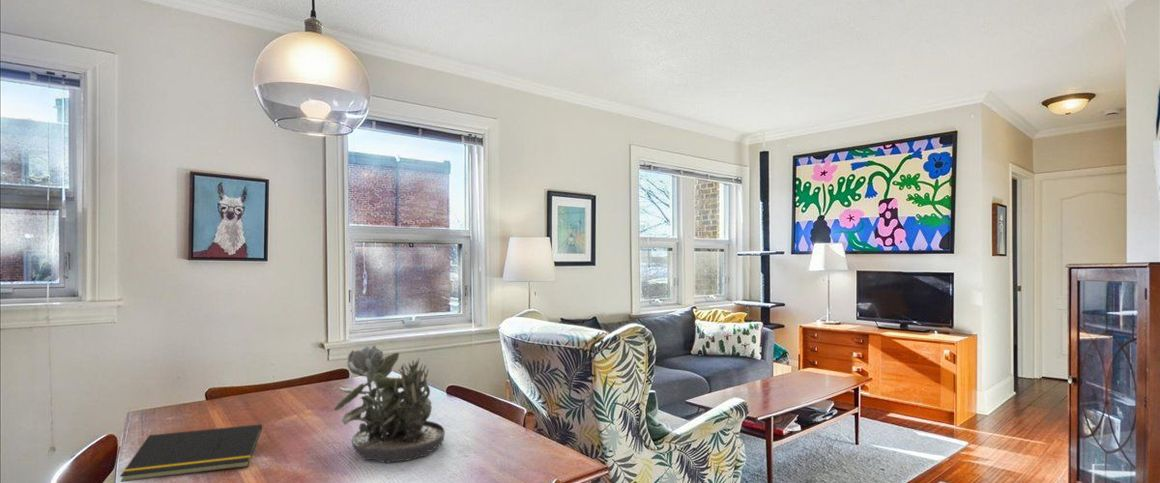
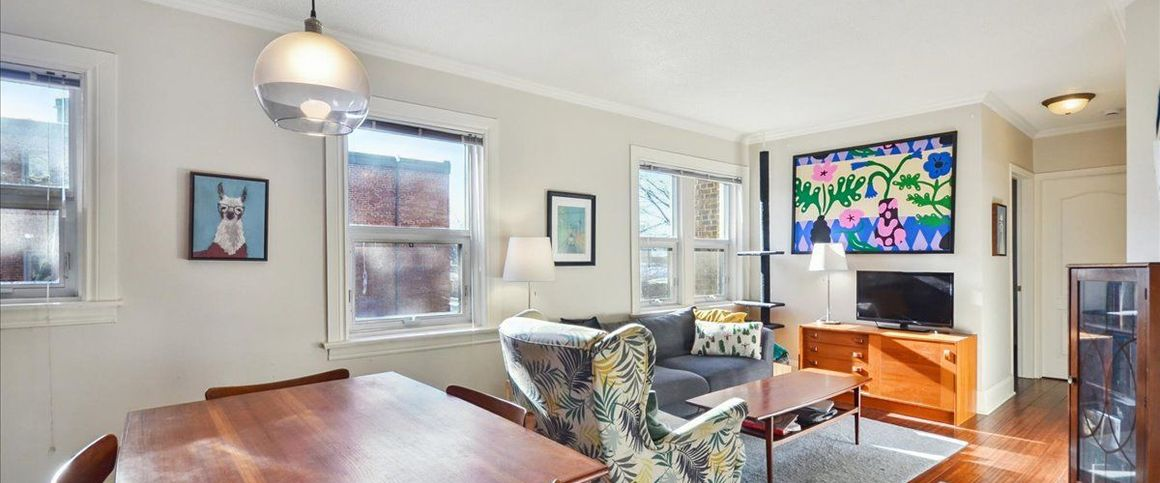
- succulent plant [333,344,446,464]
- notepad [119,423,263,483]
